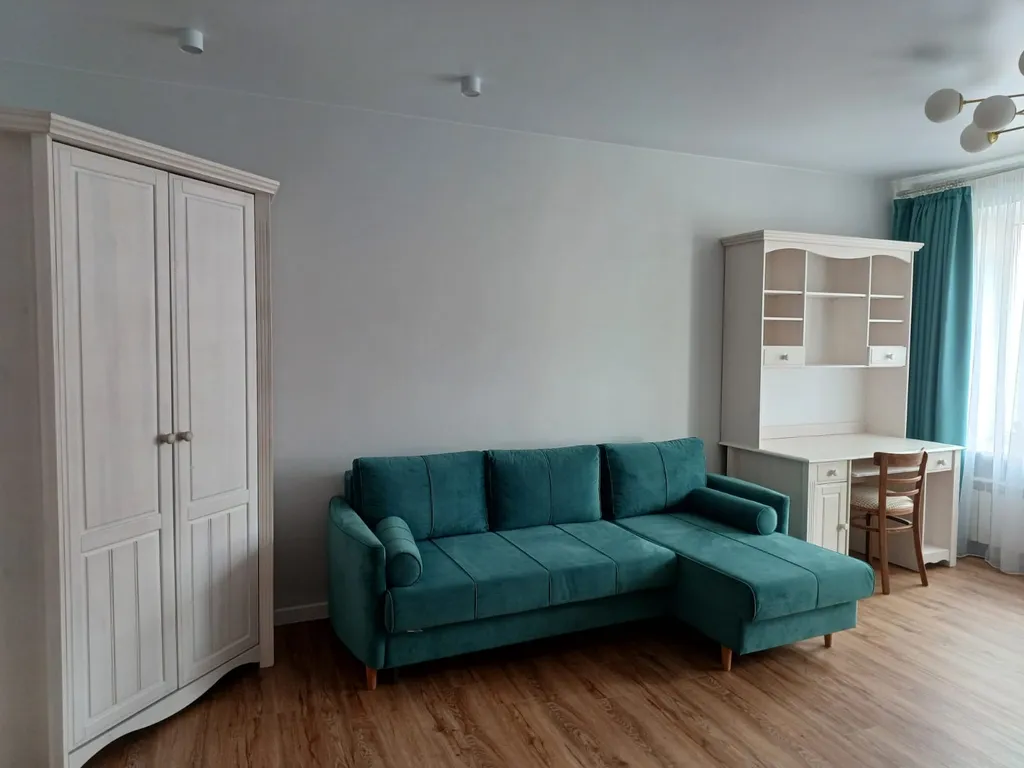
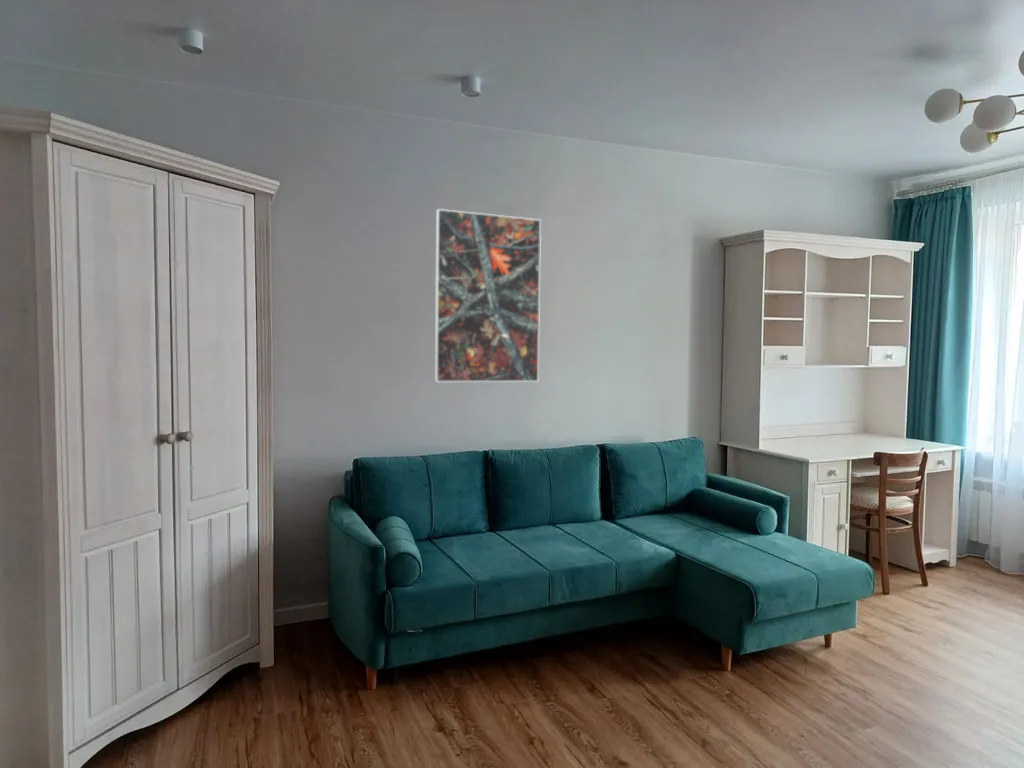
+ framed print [434,208,542,383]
